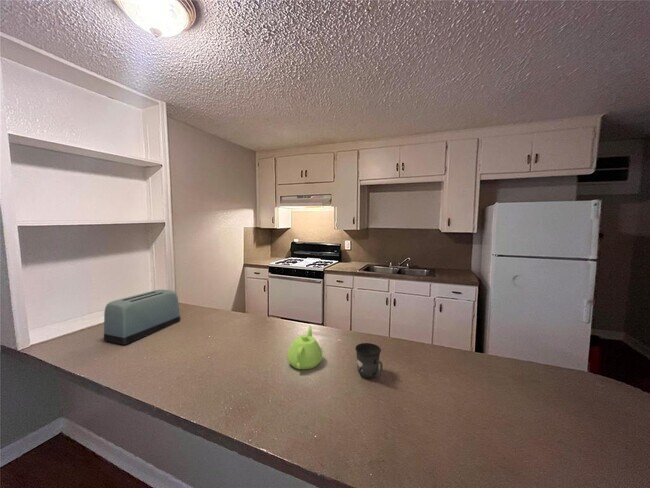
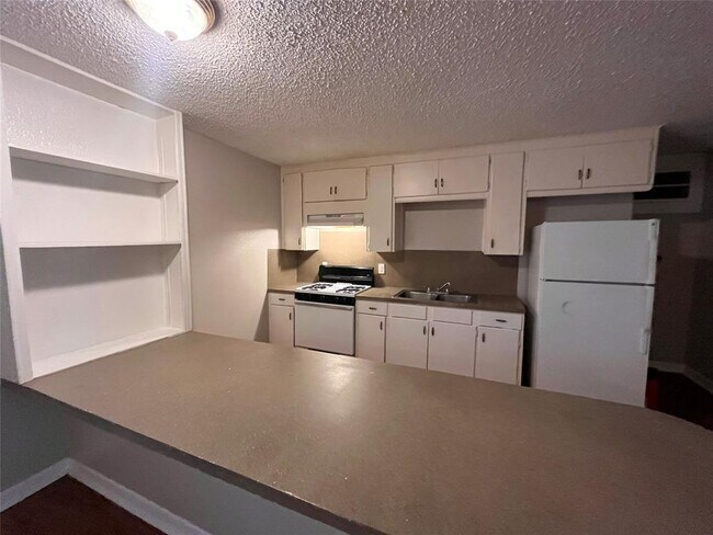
- toaster [103,289,181,346]
- mug [354,342,384,380]
- teapot [286,325,323,370]
